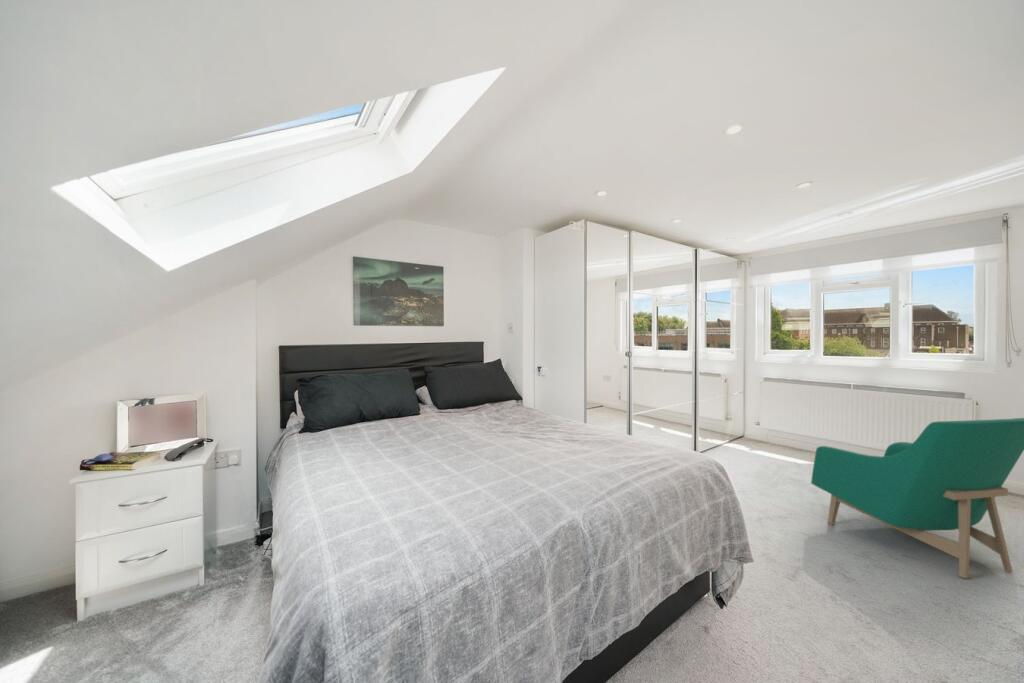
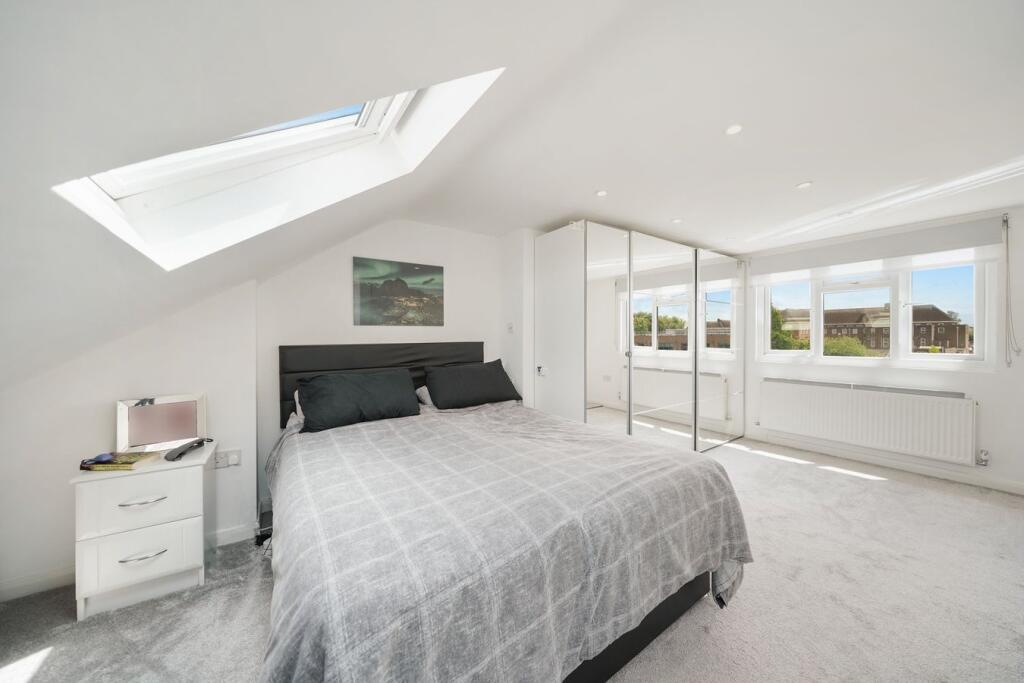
- armchair [810,417,1024,579]
